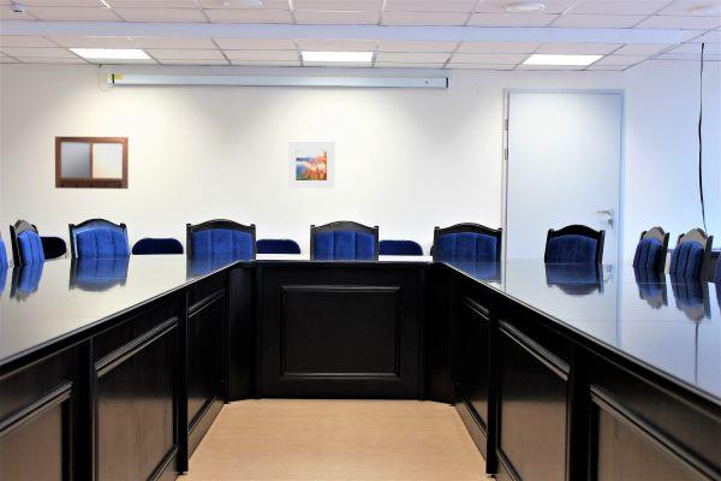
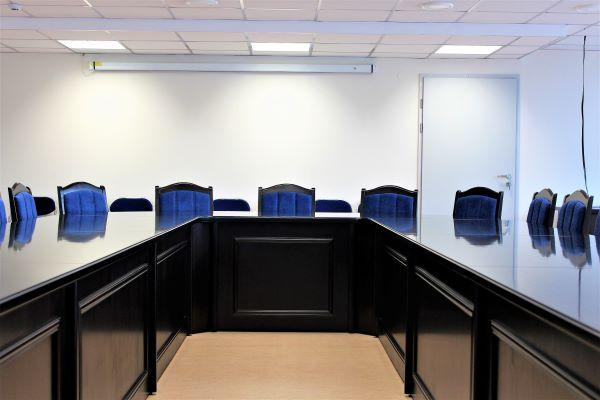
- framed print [287,141,336,190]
- writing board [54,135,130,190]
